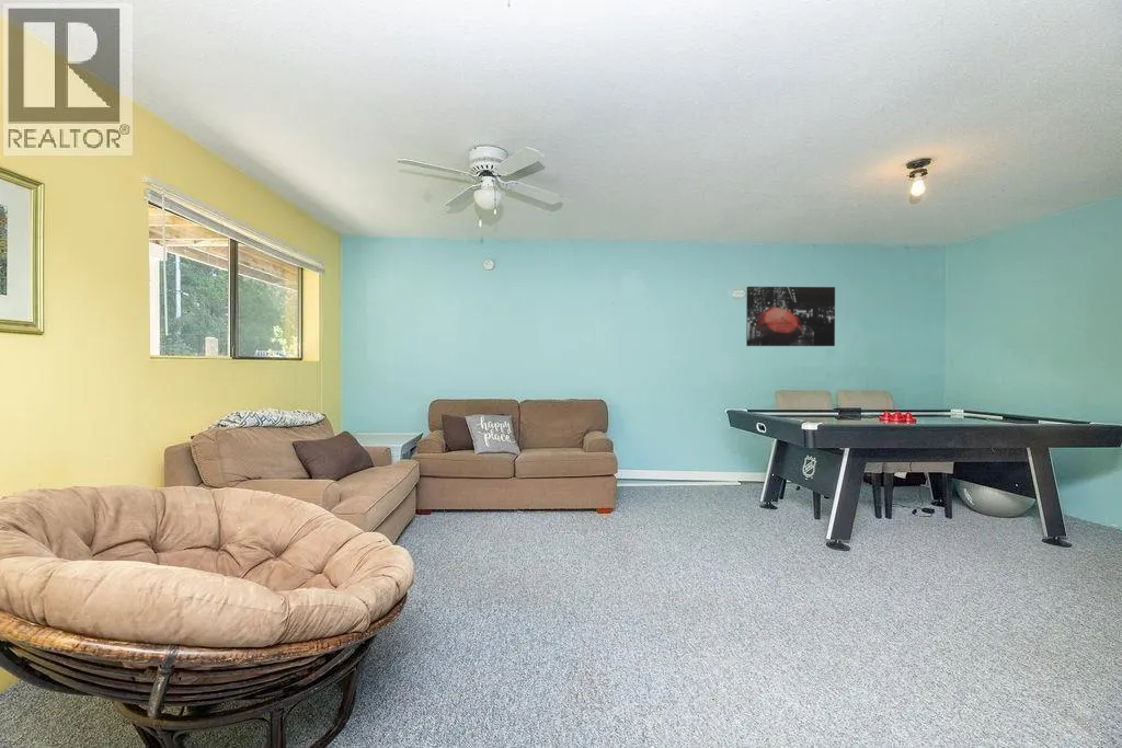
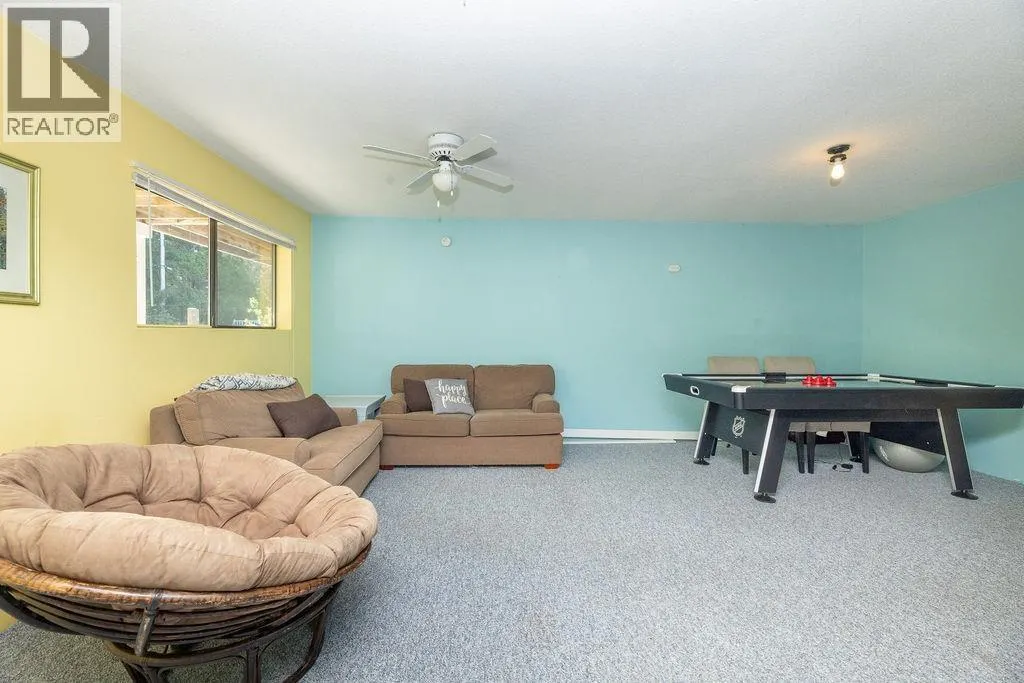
- wall art [745,286,836,347]
